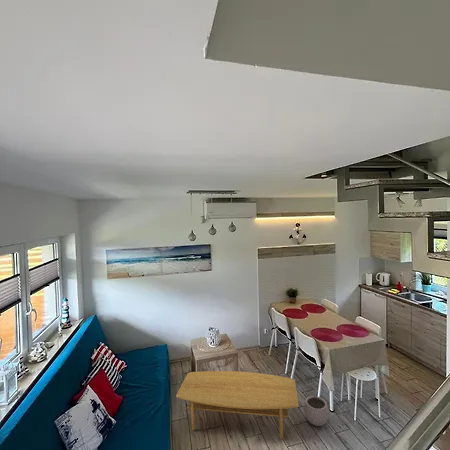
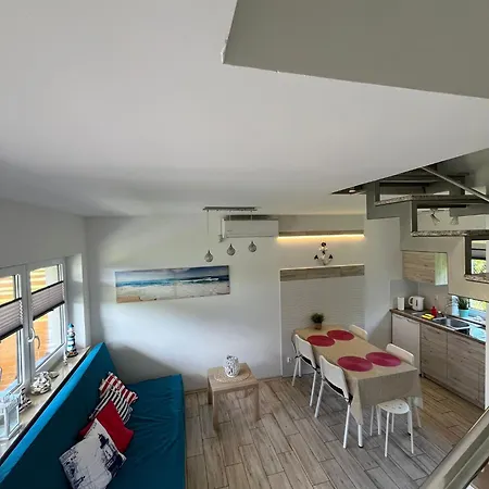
- coffee table [175,370,300,440]
- plant pot [303,393,330,427]
